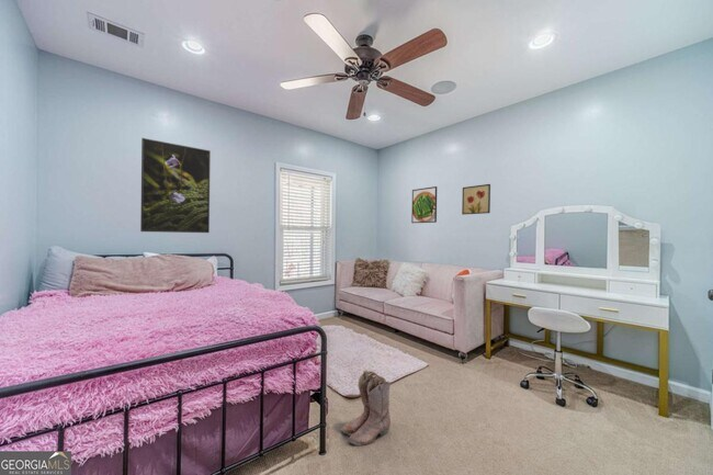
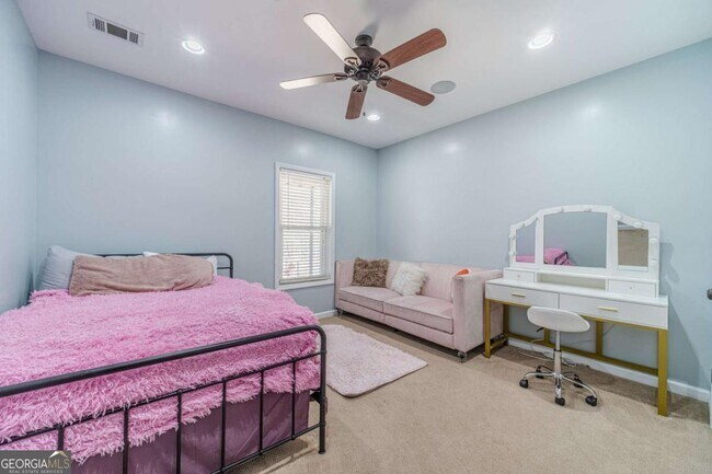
- boots [340,369,392,446]
- wall art [461,183,491,216]
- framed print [139,137,212,234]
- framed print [410,185,438,224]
